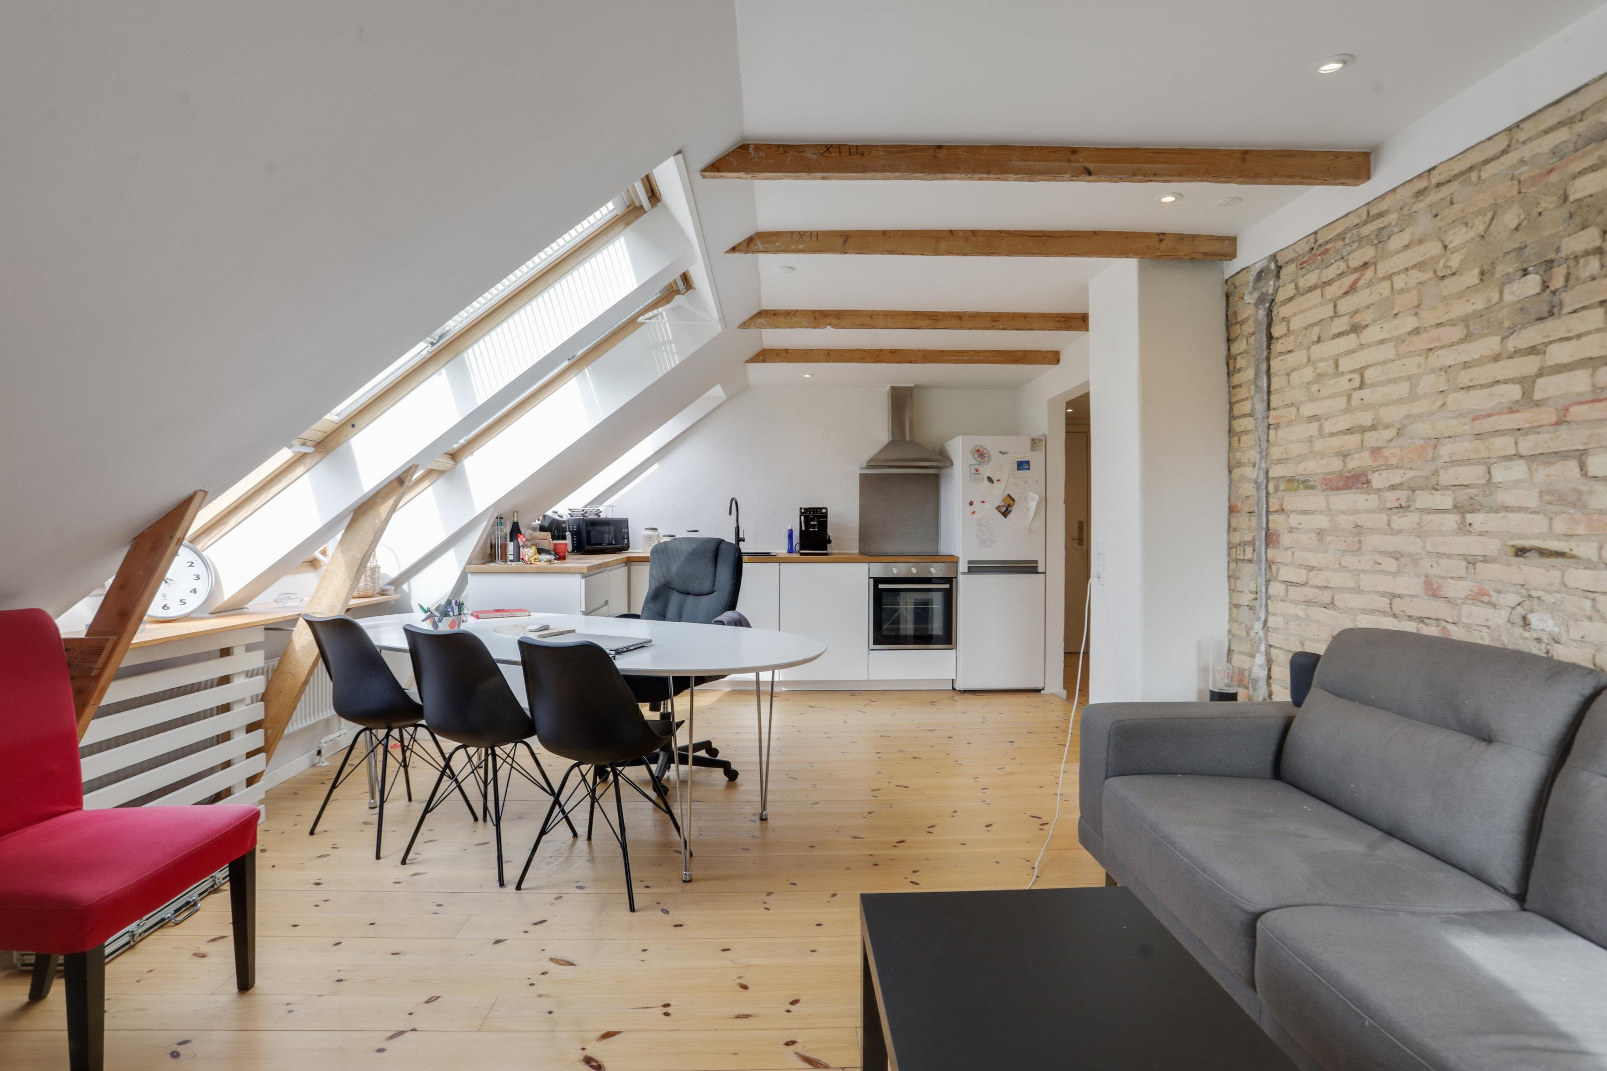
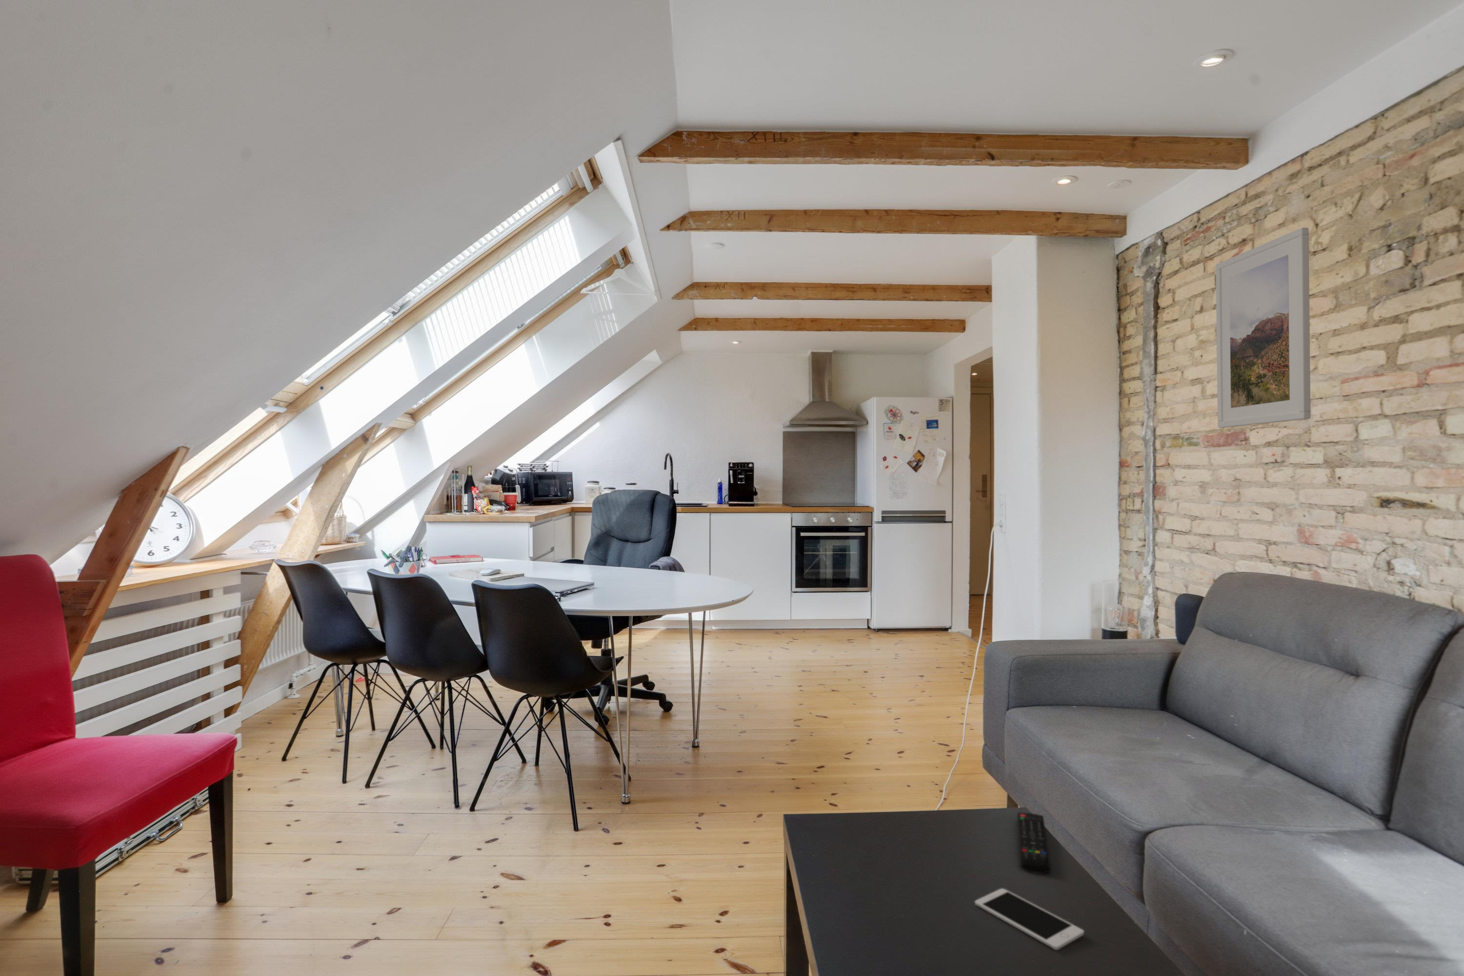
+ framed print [1216,227,1311,428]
+ cell phone [975,888,1084,951]
+ remote control [1017,812,1051,874]
